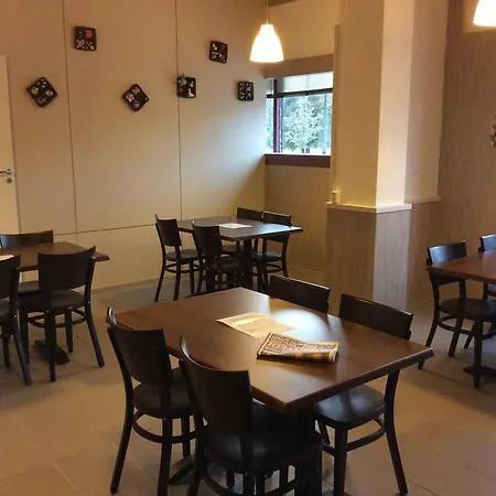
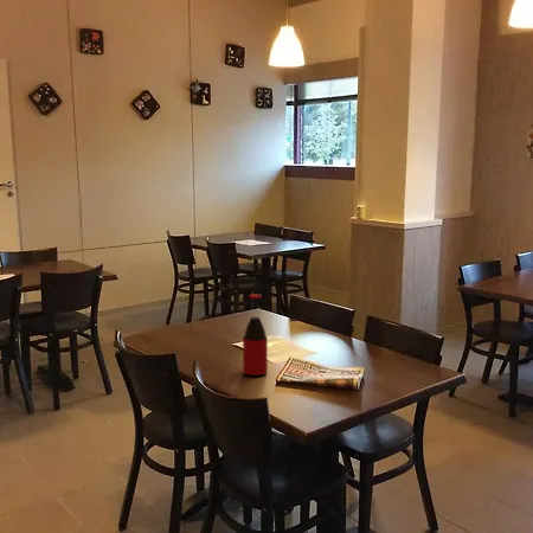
+ bottle [242,293,269,377]
